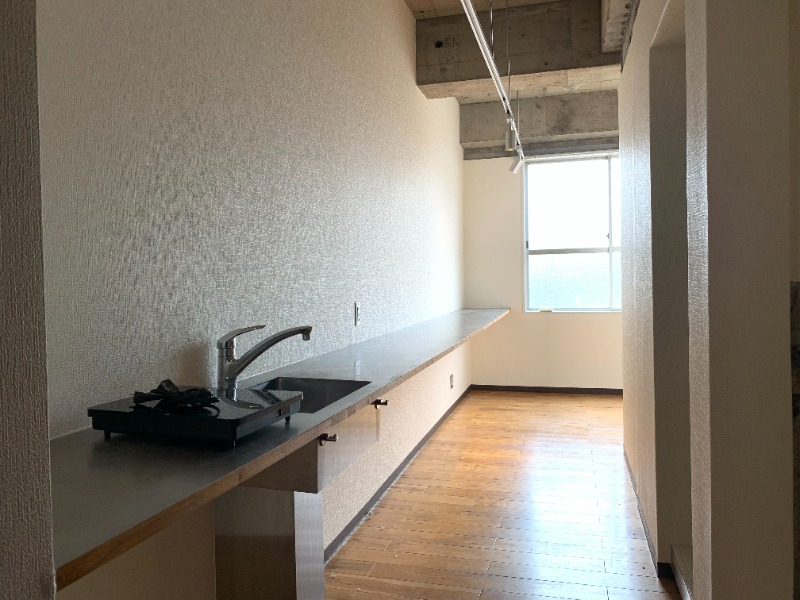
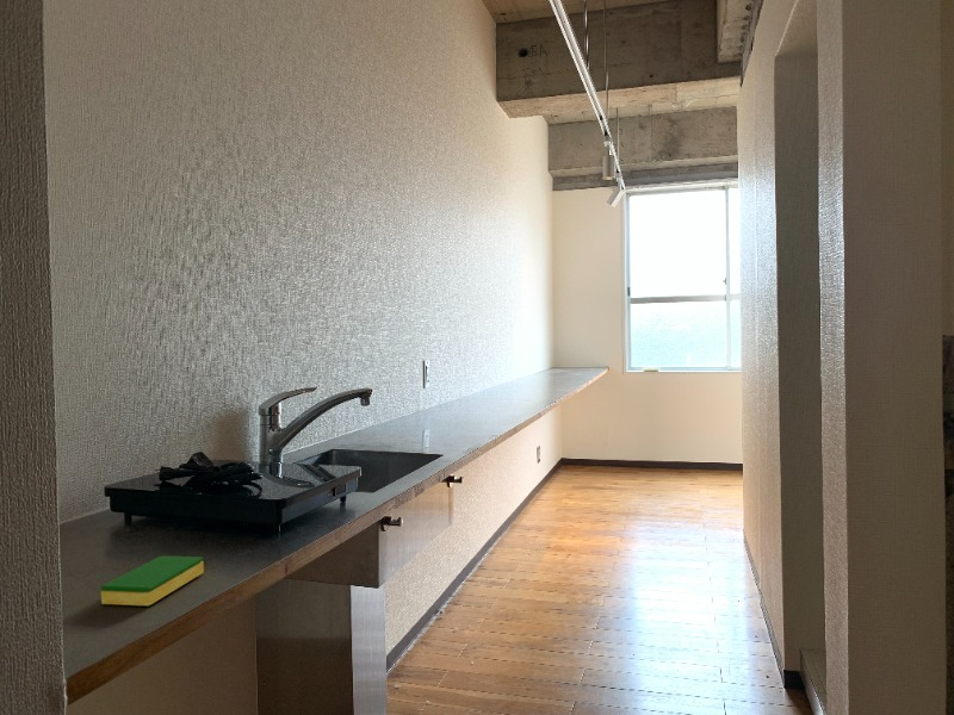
+ dish sponge [100,555,205,607]
